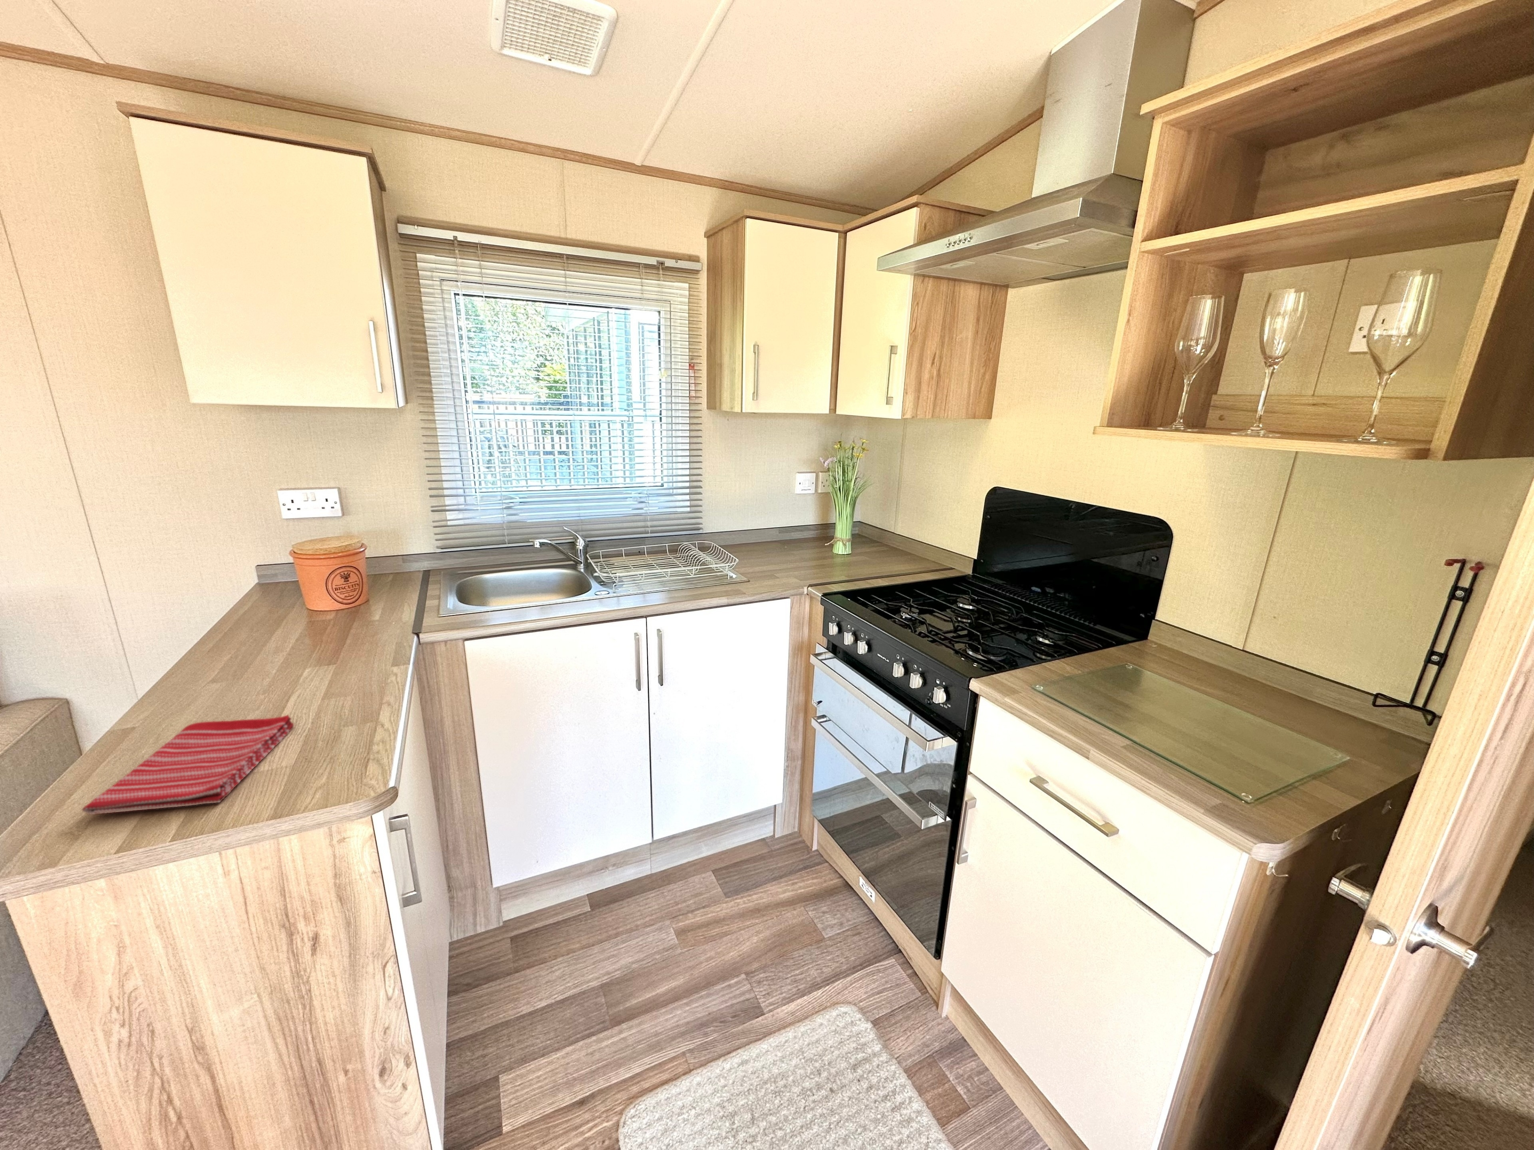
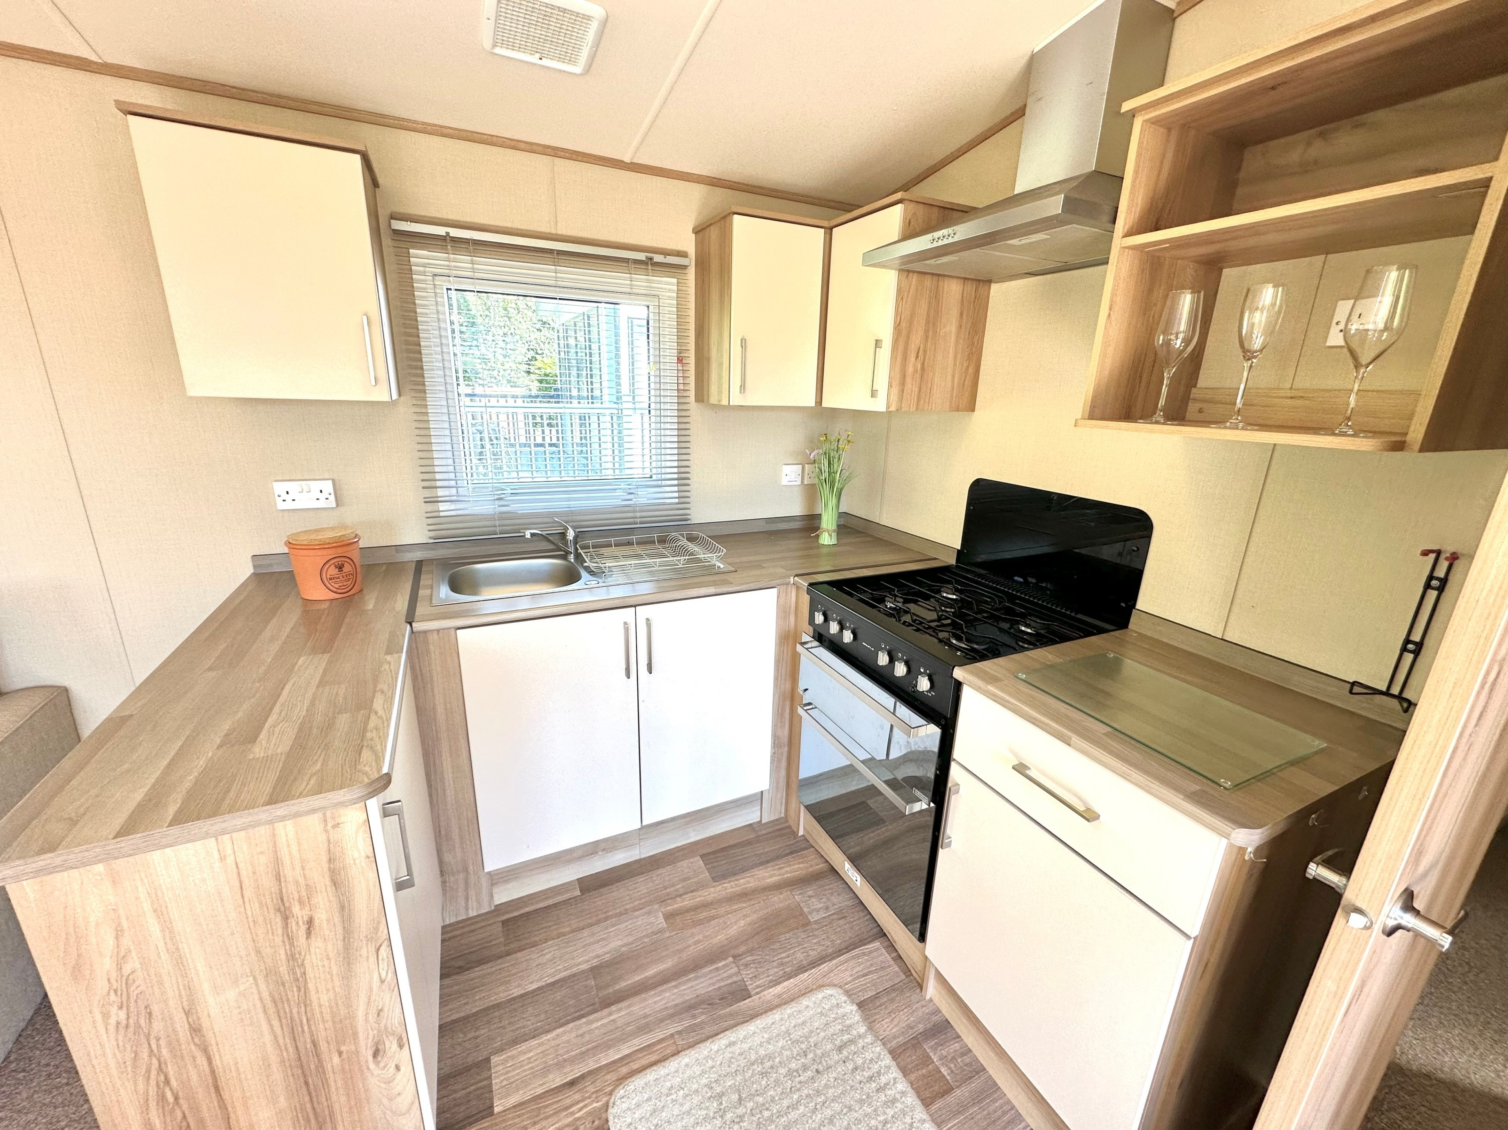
- dish towel [82,715,295,815]
